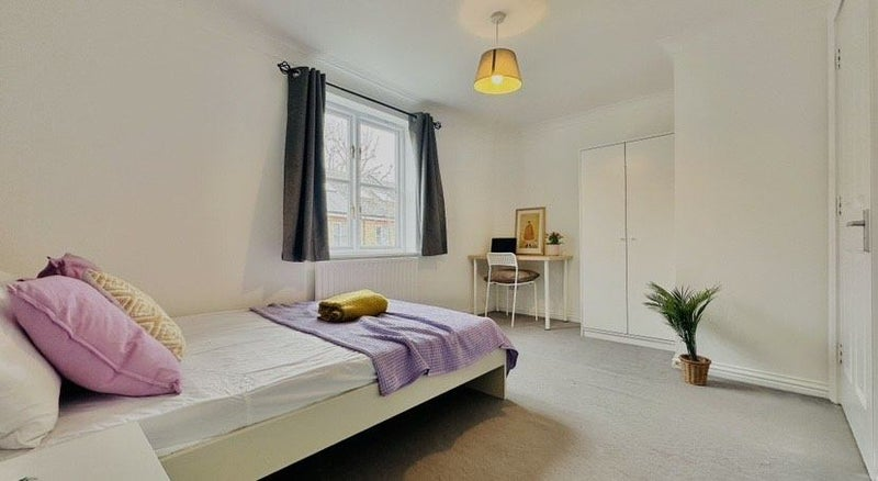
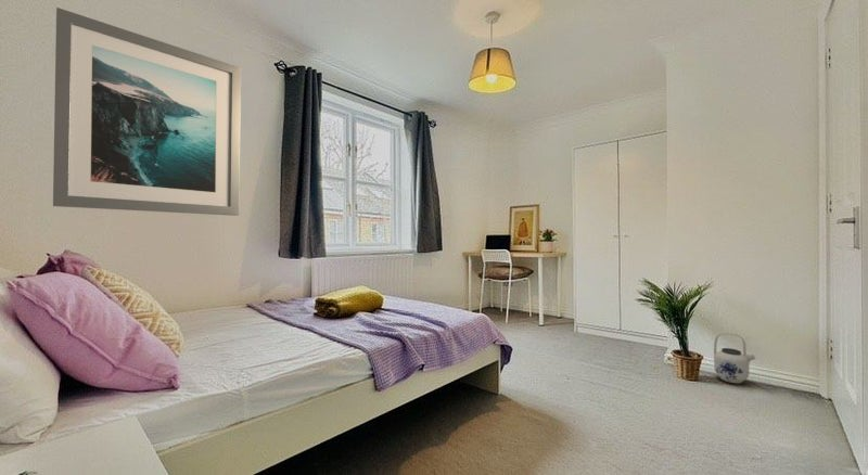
+ wall art [52,7,242,217]
+ teapot [713,332,757,384]
